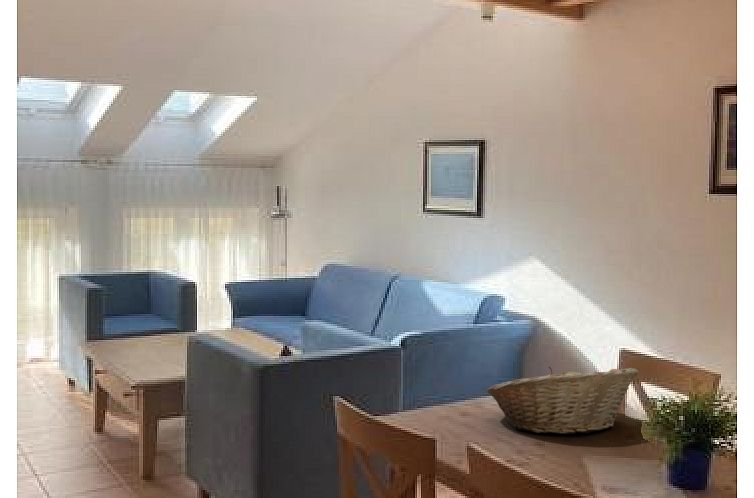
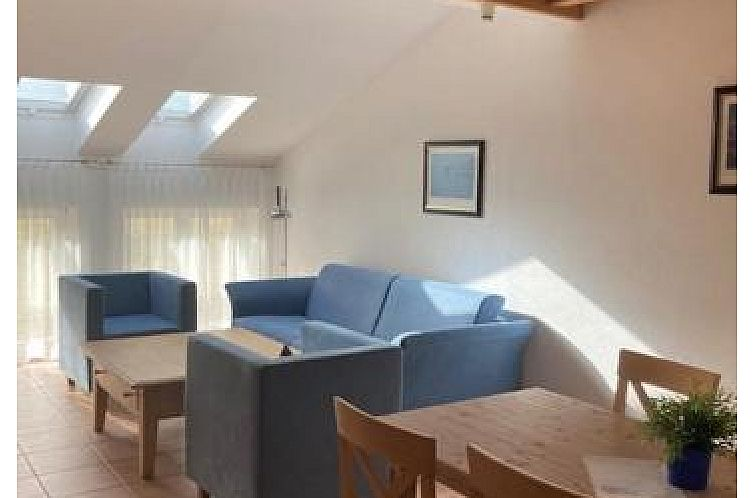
- fruit basket [486,366,639,435]
